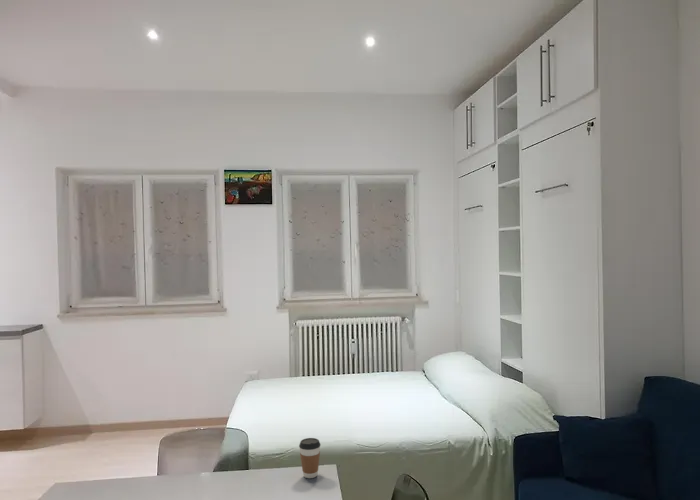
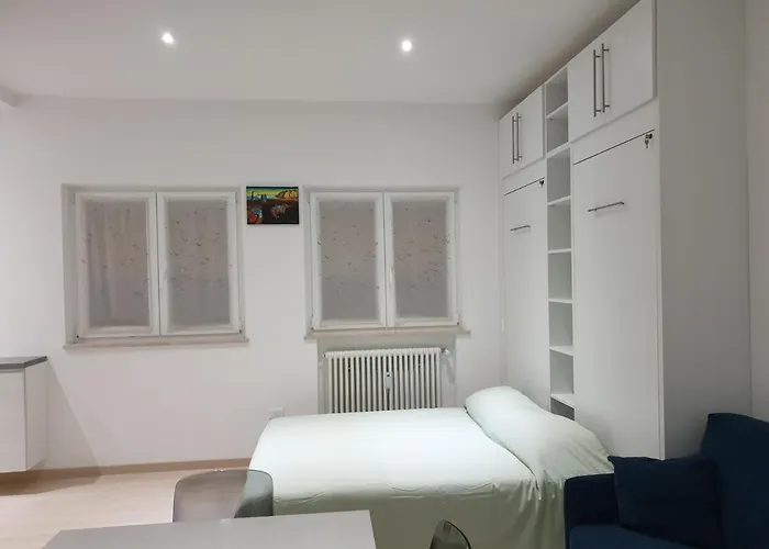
- coffee cup [298,437,322,479]
